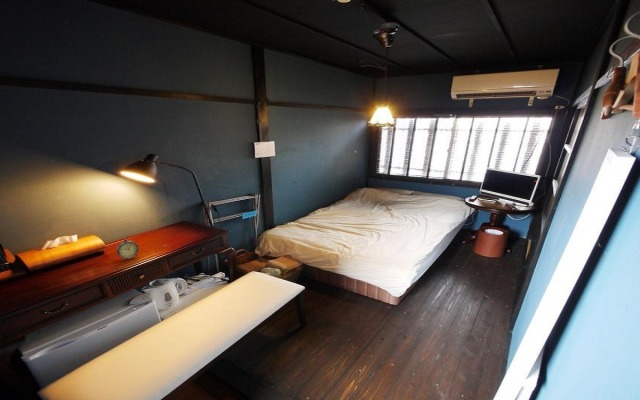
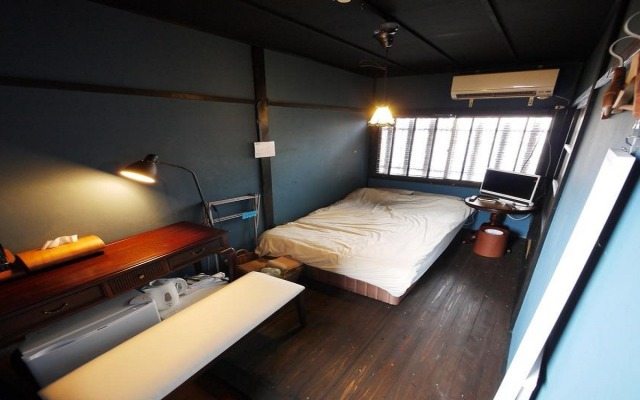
- alarm clock [115,234,140,262]
